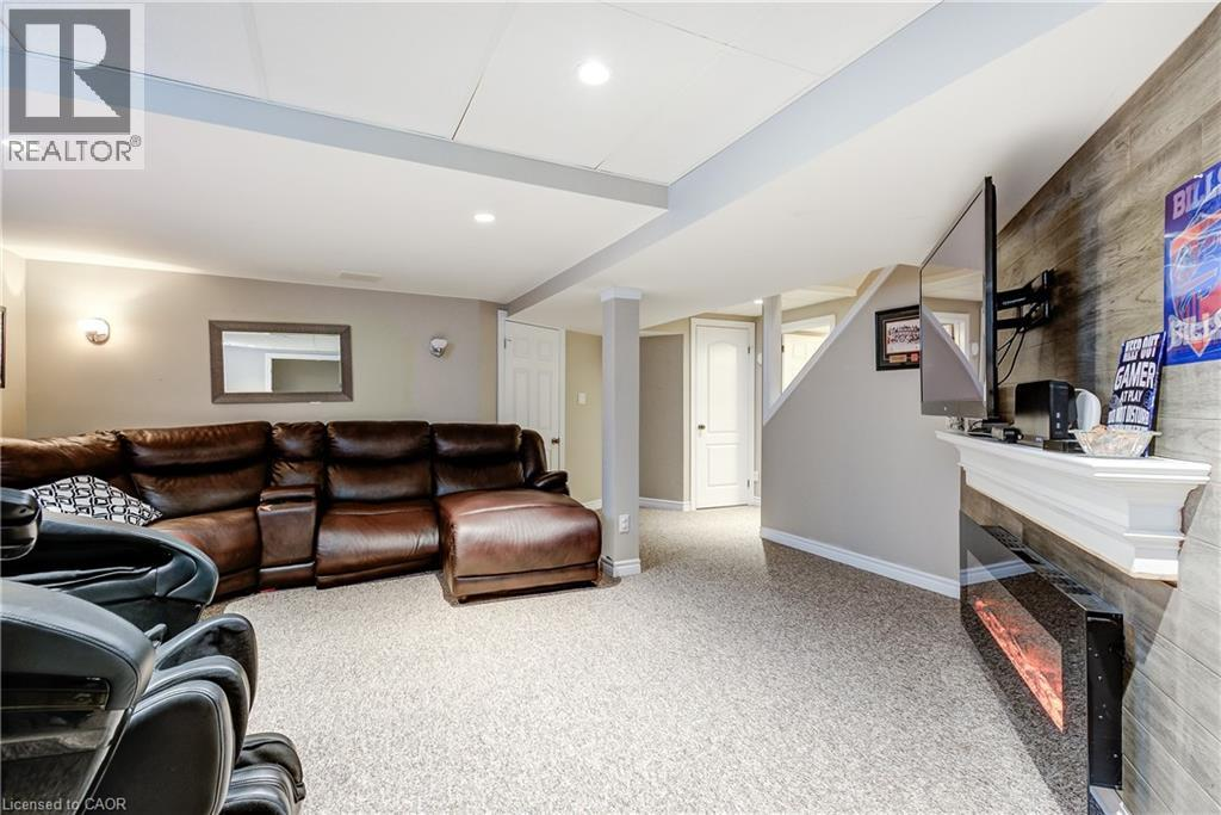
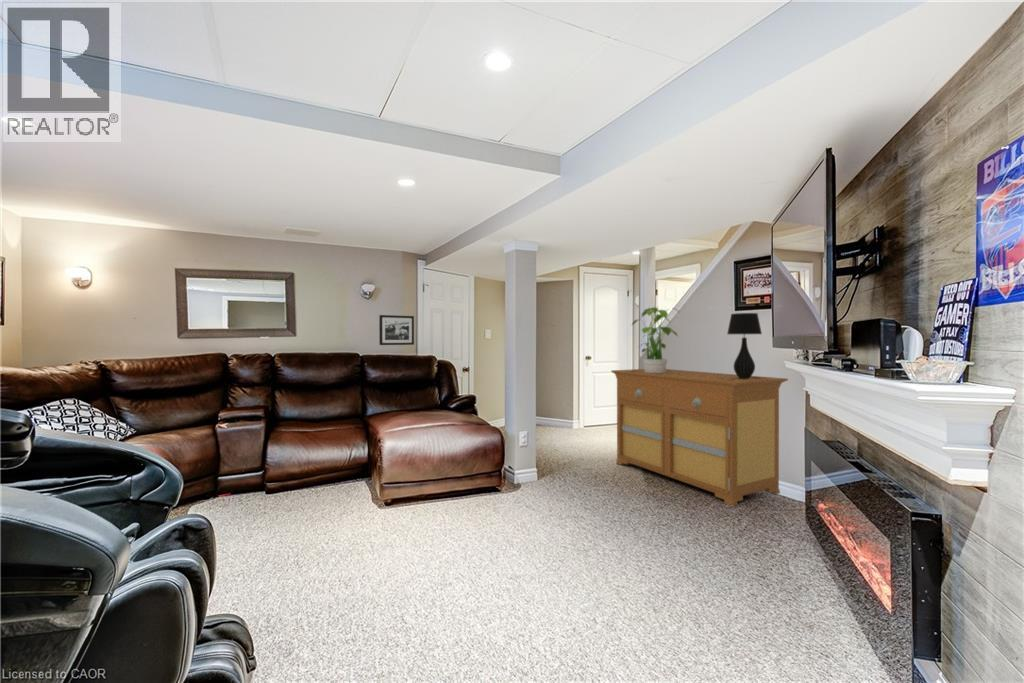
+ sideboard [610,368,789,507]
+ picture frame [378,314,415,346]
+ table lamp [726,312,763,379]
+ potted plant [631,305,681,373]
